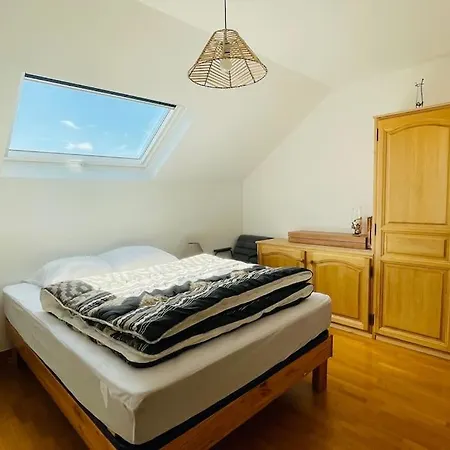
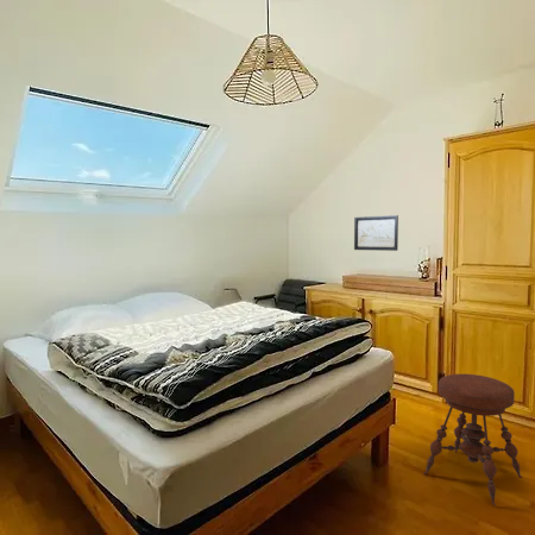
+ wall art [353,214,399,252]
+ stool [423,373,523,506]
